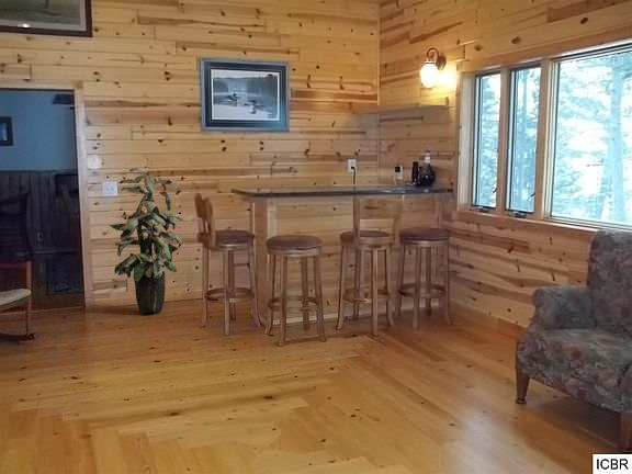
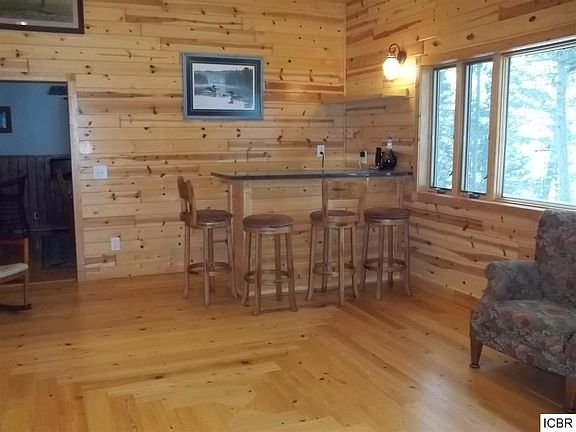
- indoor plant [109,167,184,314]
